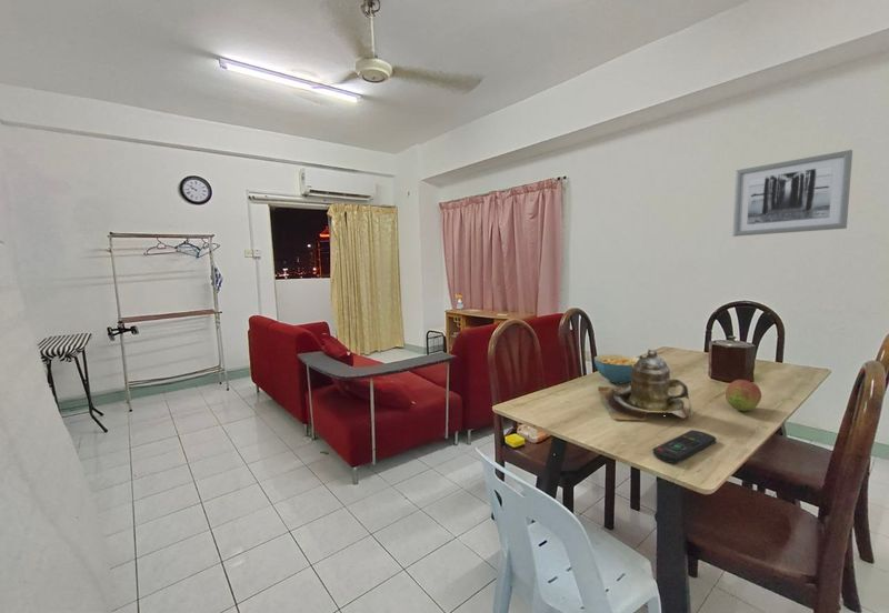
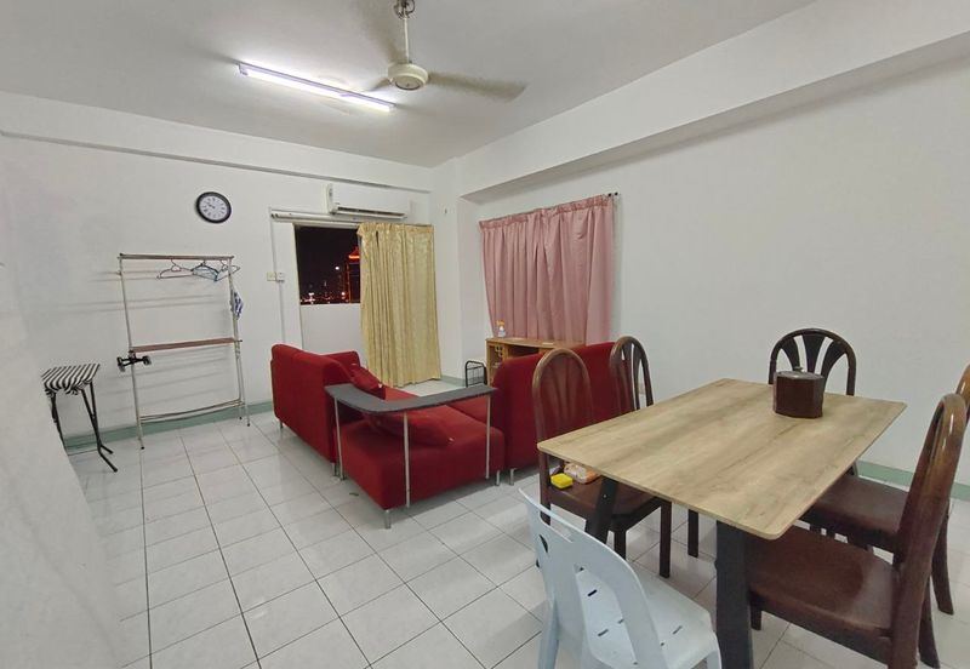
- fruit [725,379,762,412]
- cereal bowl [593,353,640,384]
- remote control [652,429,717,464]
- wall art [731,149,853,238]
- teapot [597,349,695,422]
